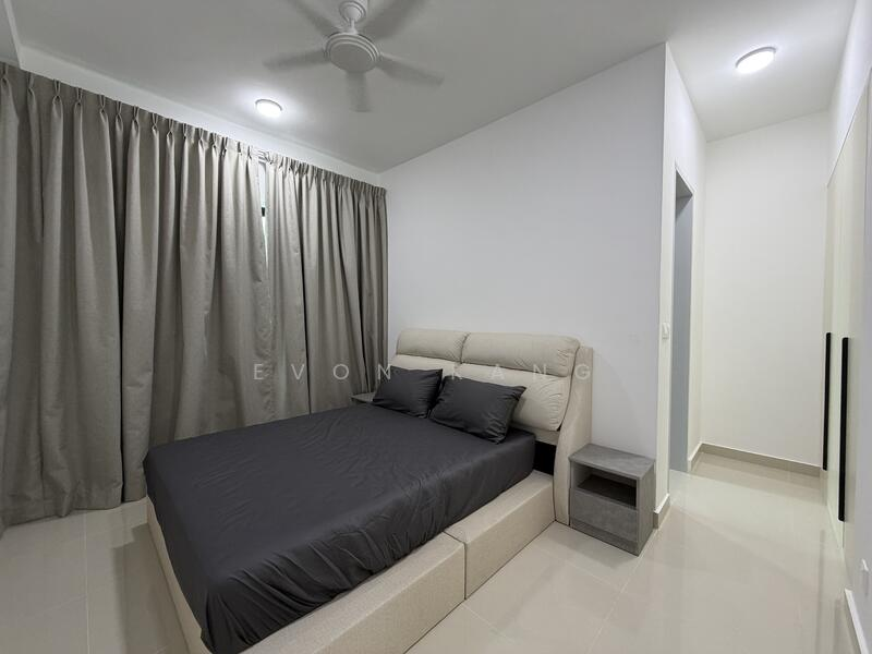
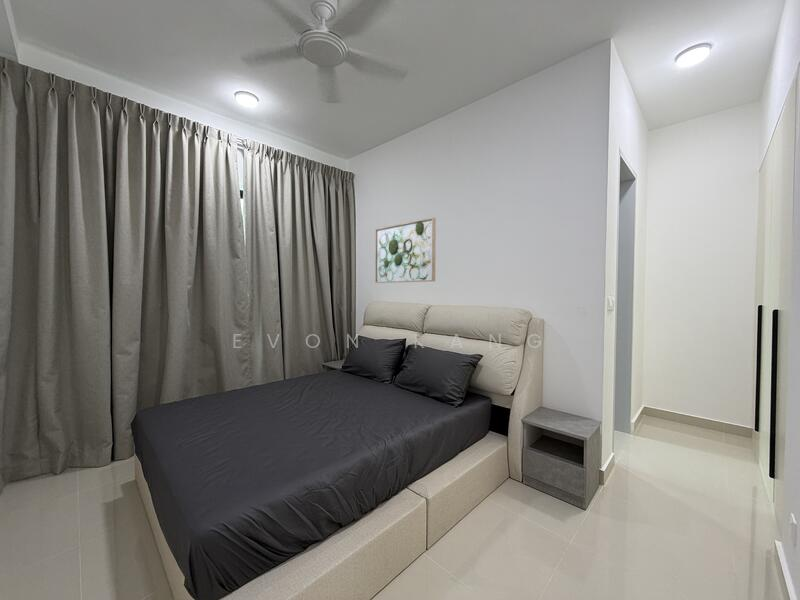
+ wall art [374,216,437,284]
